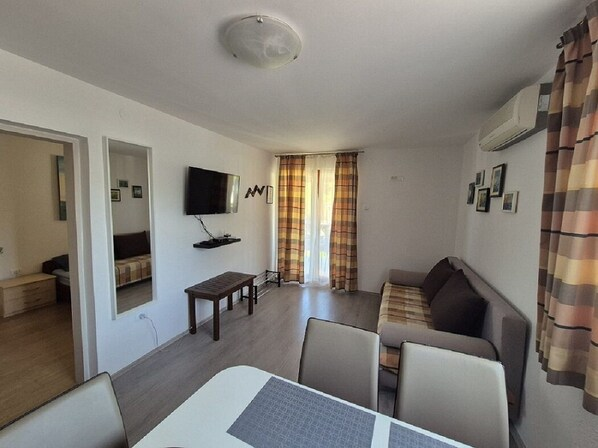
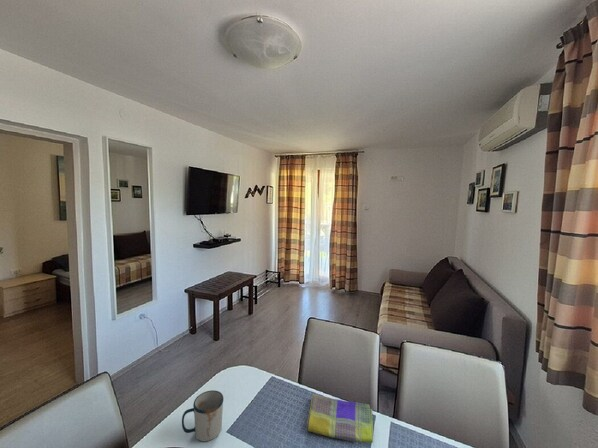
+ mug [181,389,225,442]
+ dish towel [305,394,374,444]
